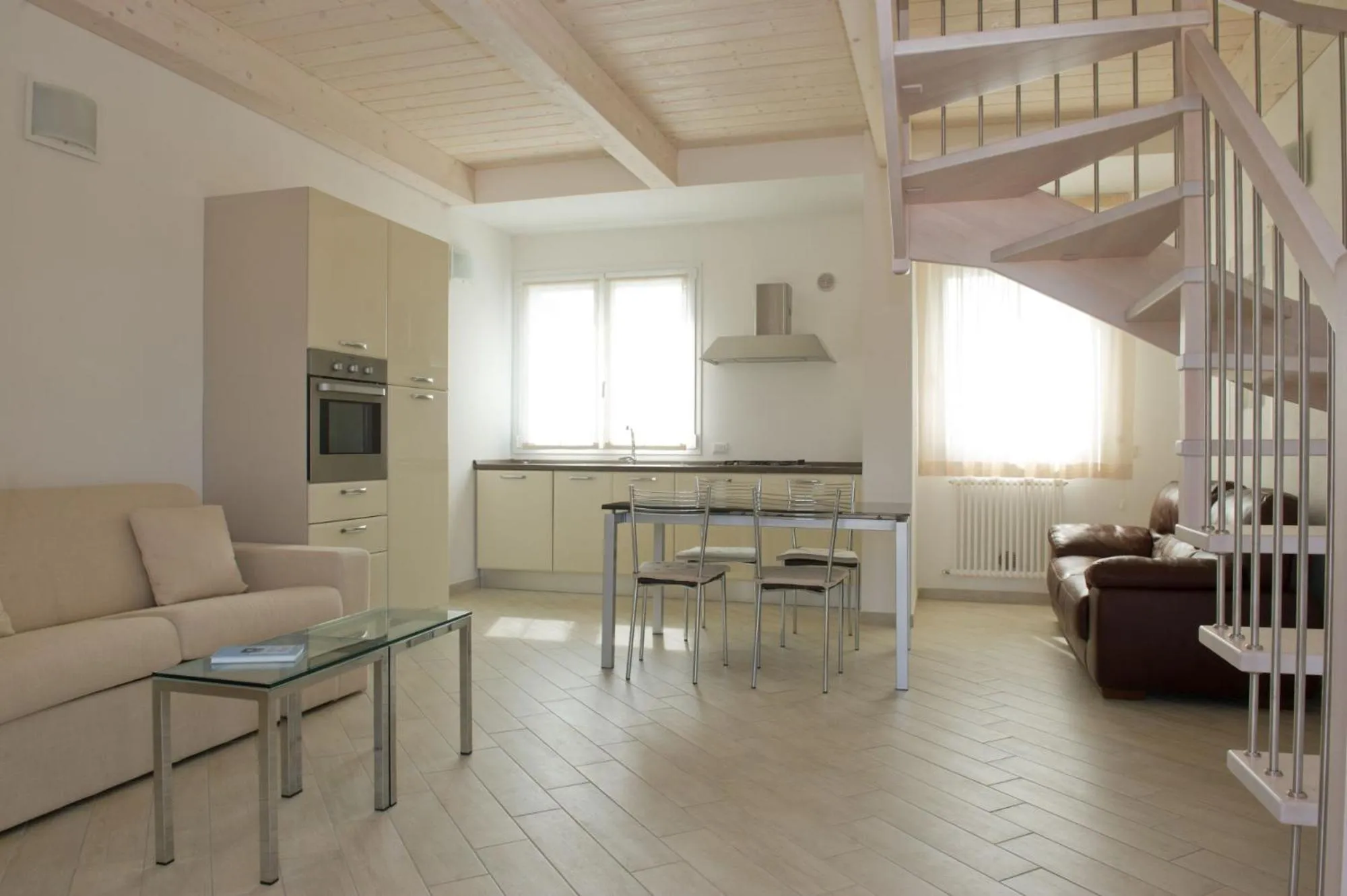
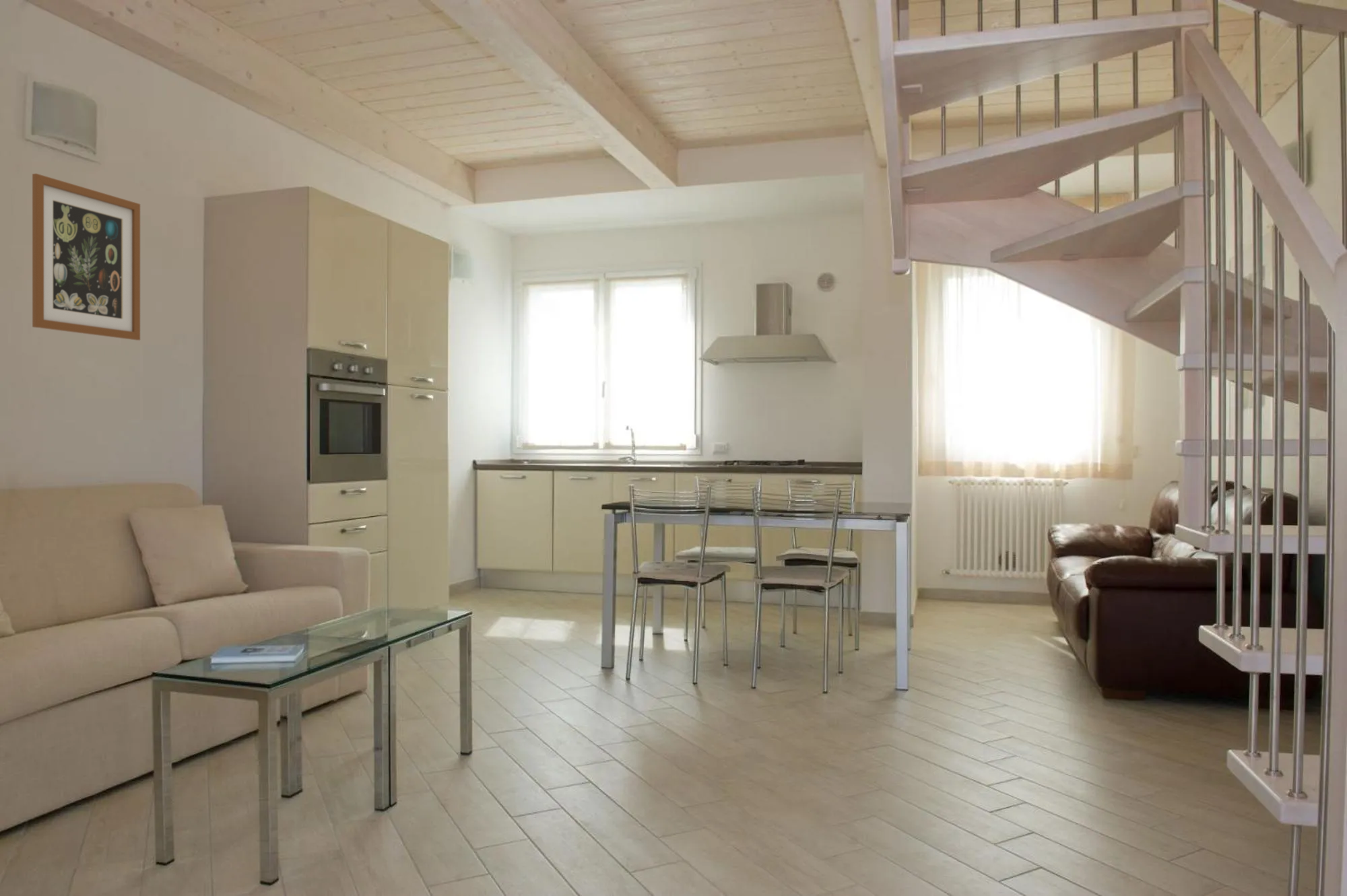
+ wall art [32,173,141,341]
